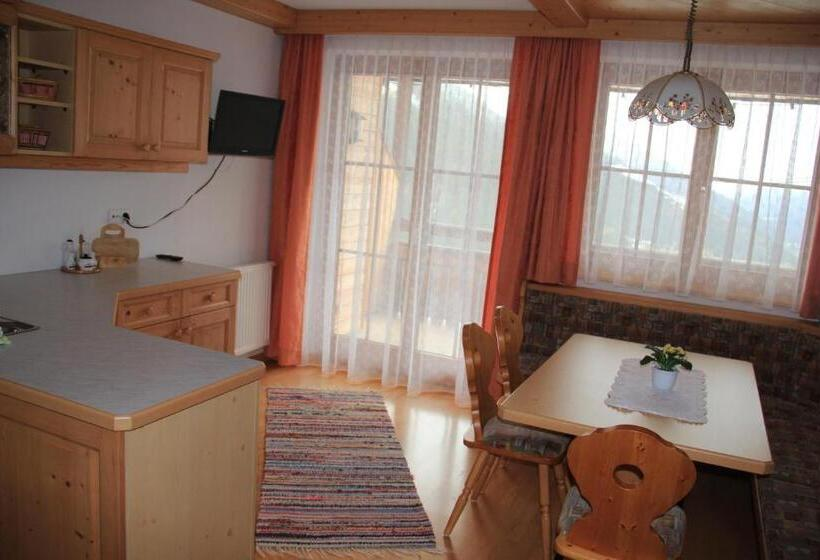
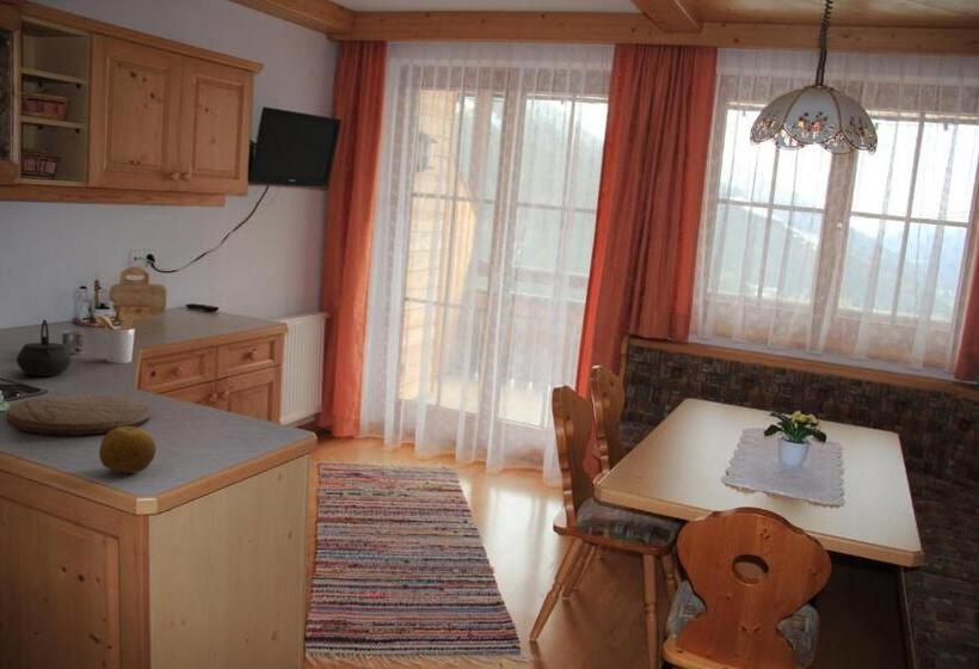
+ fruit [98,426,158,474]
+ cutting board [6,394,152,436]
+ utensil holder [93,313,136,364]
+ kettle [16,318,73,378]
+ cup [61,330,86,356]
